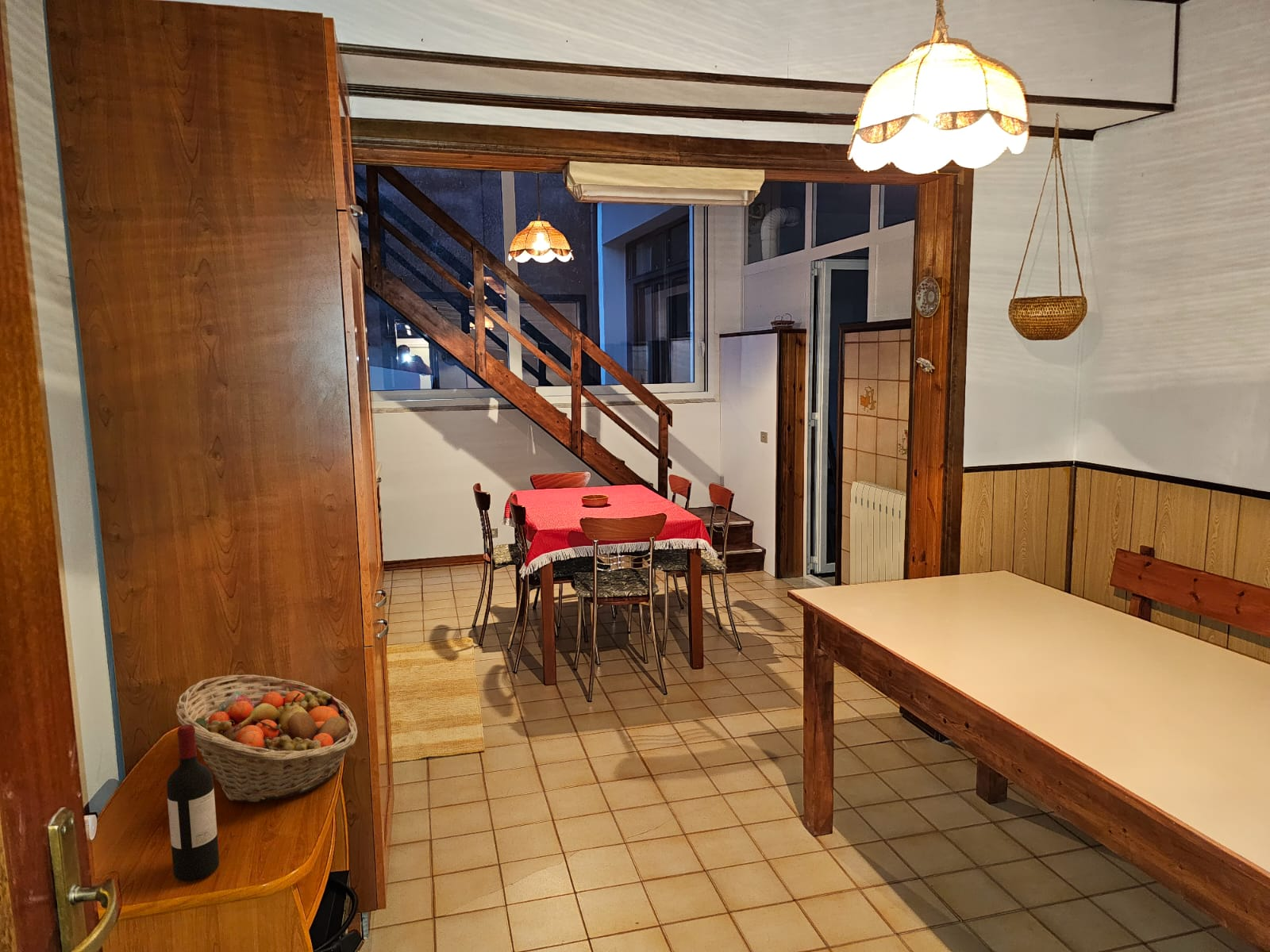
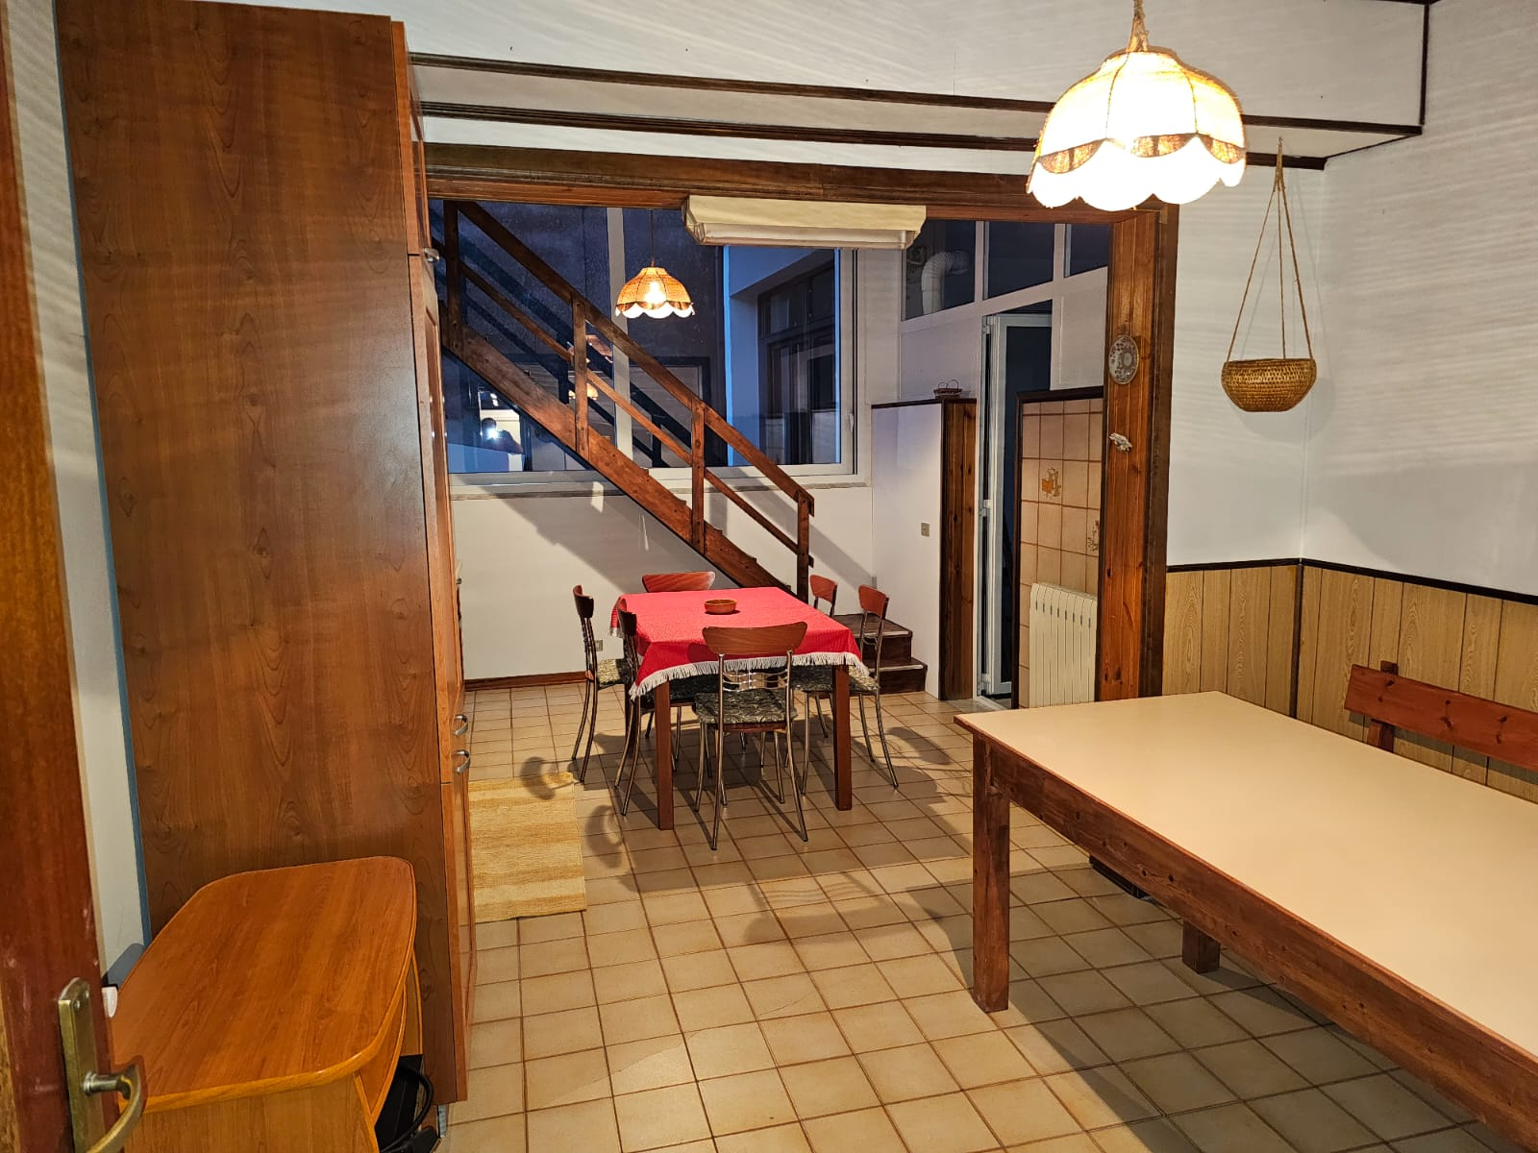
- fruit basket [175,674,359,804]
- wine bottle [166,724,220,882]
